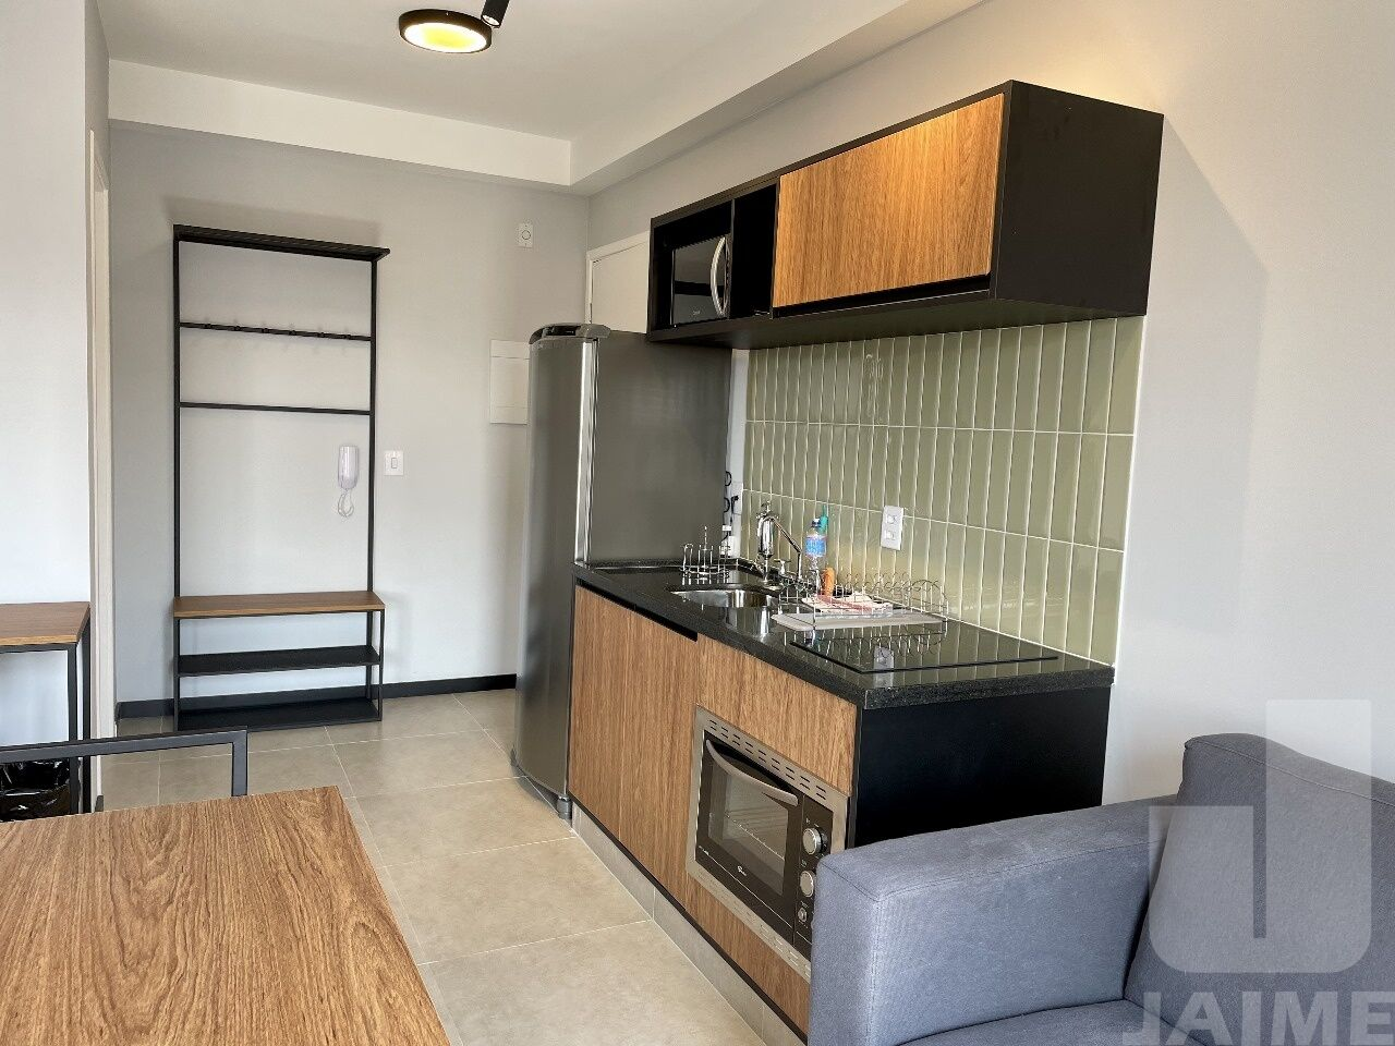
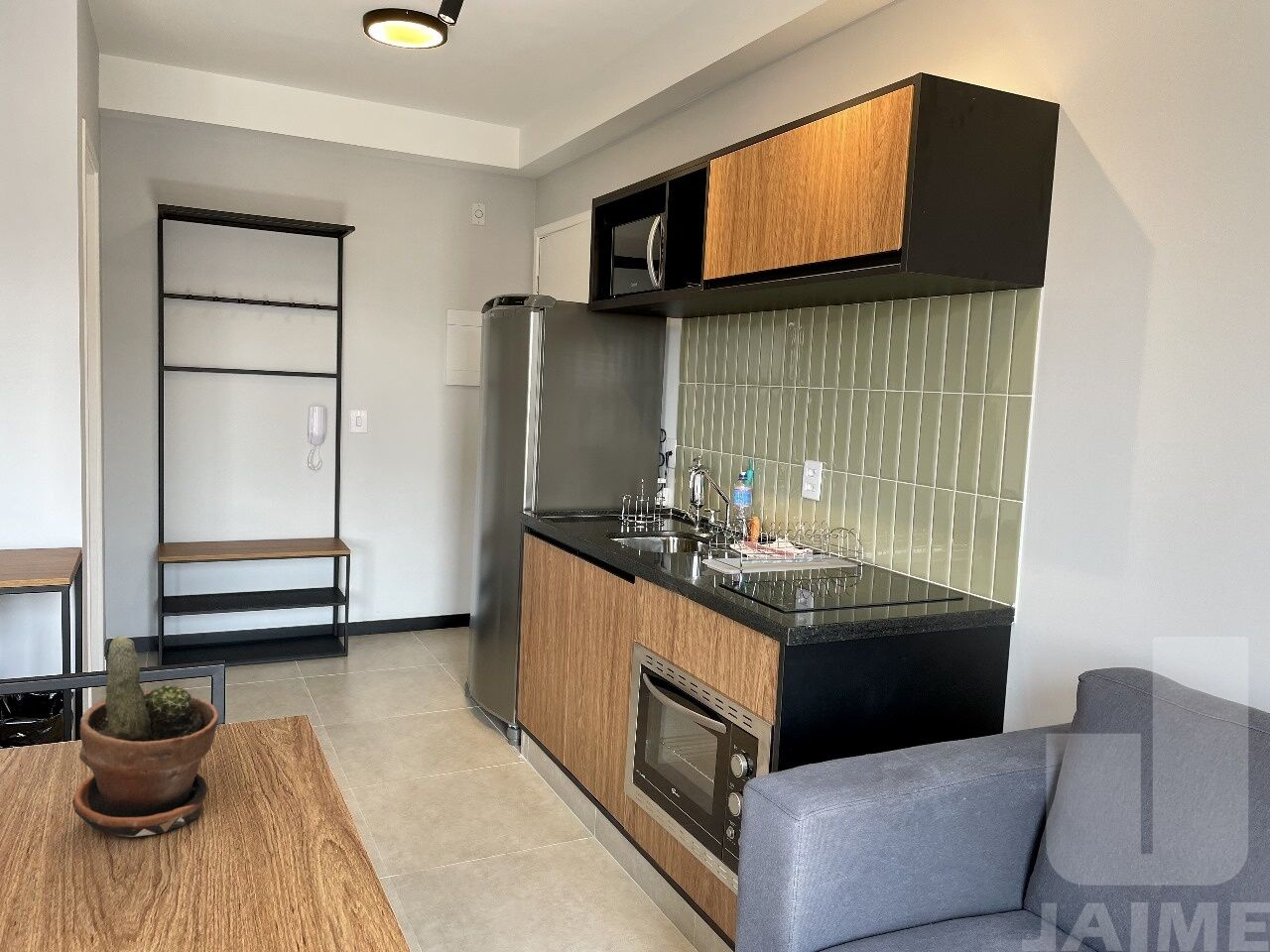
+ potted plant [71,636,220,838]
